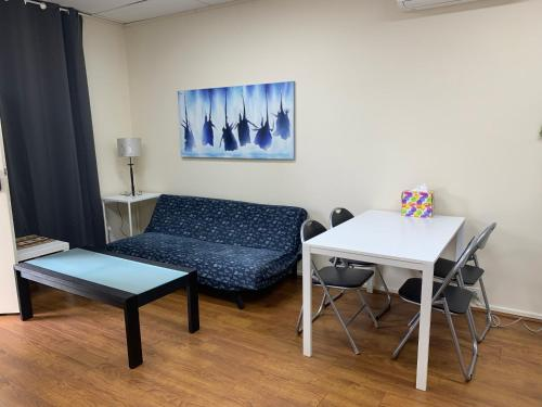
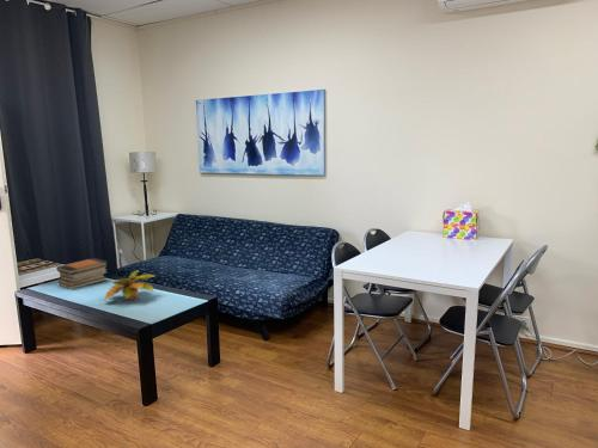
+ book stack [55,257,109,290]
+ plant [103,269,155,301]
